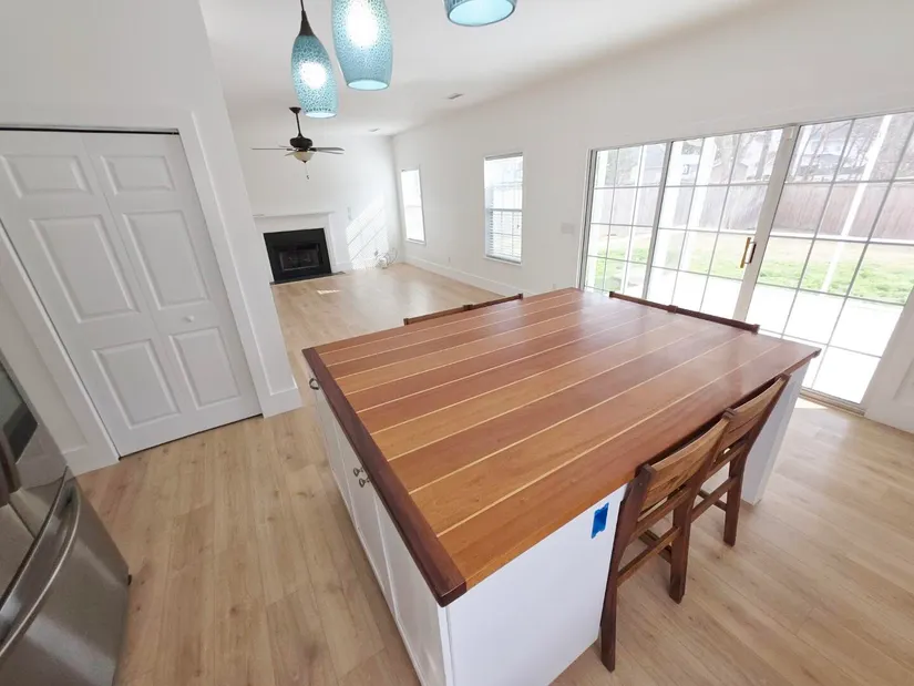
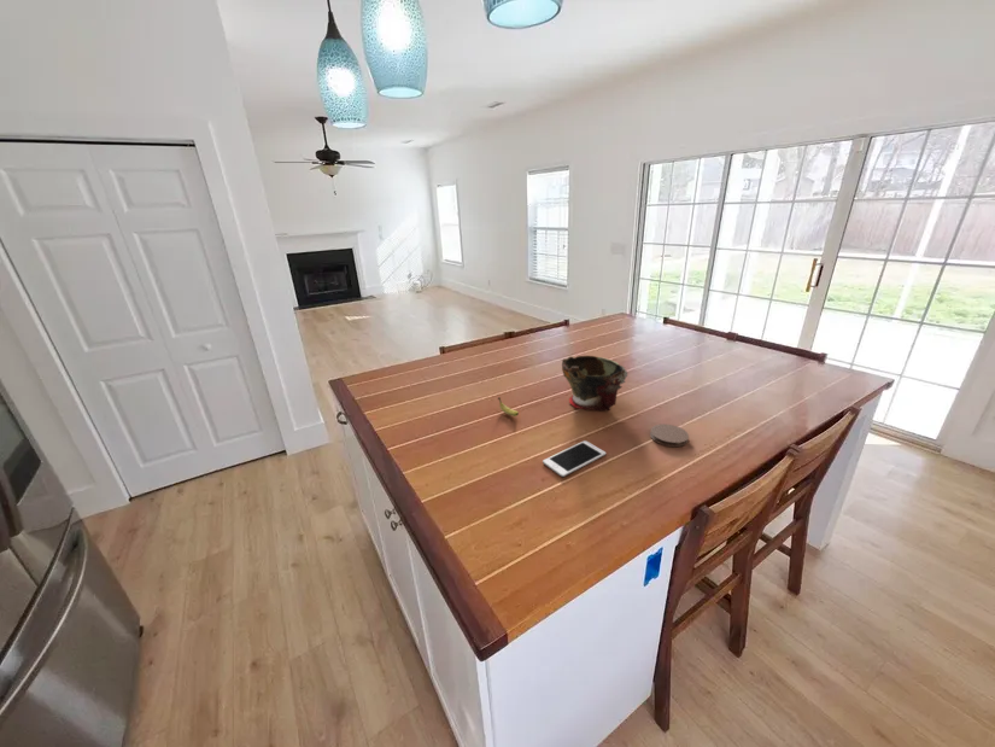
+ banana [497,396,520,418]
+ coaster [649,422,690,448]
+ cell phone [542,439,607,478]
+ bowl [561,355,628,412]
